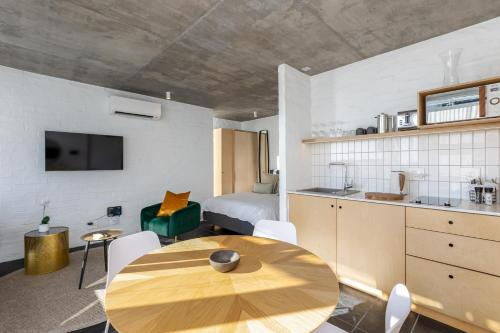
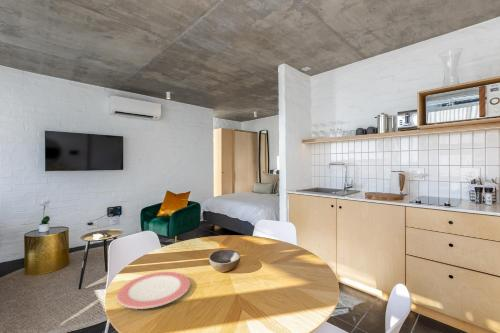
+ plate [116,271,191,310]
